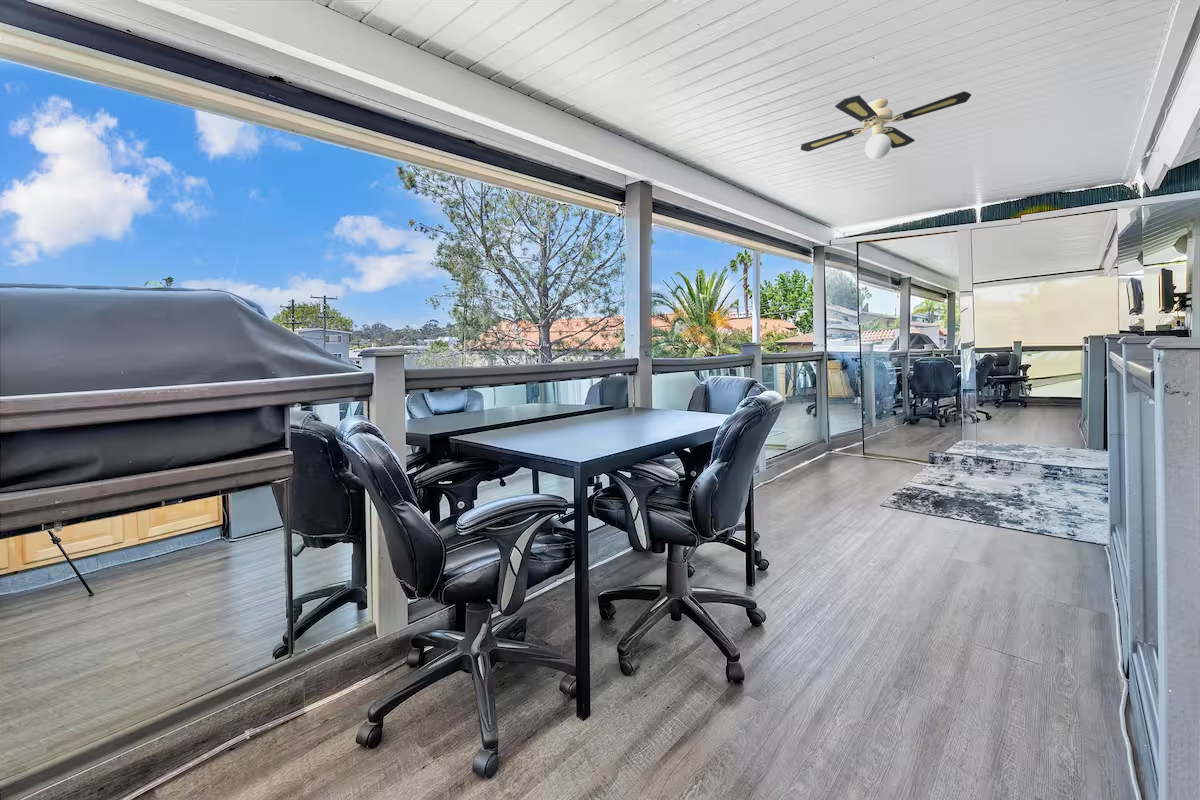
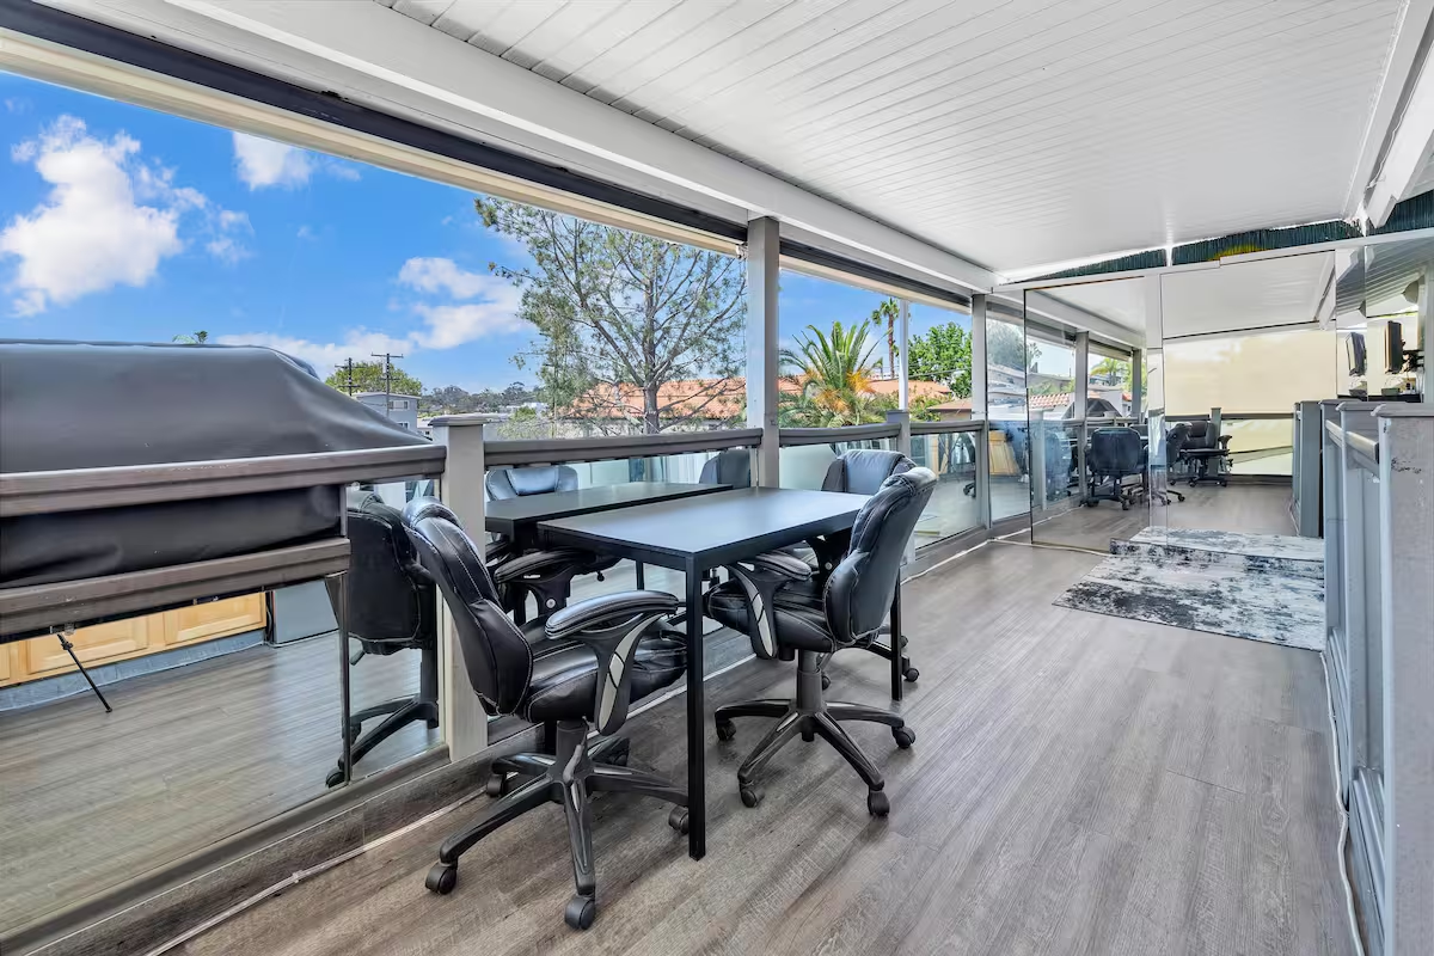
- ceiling fan [800,90,972,160]
